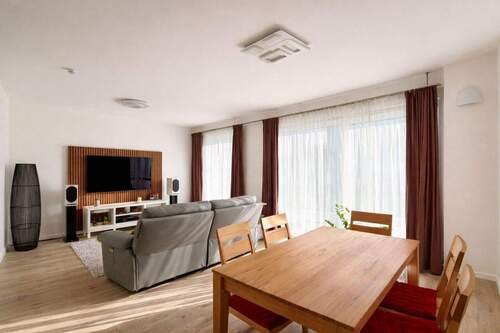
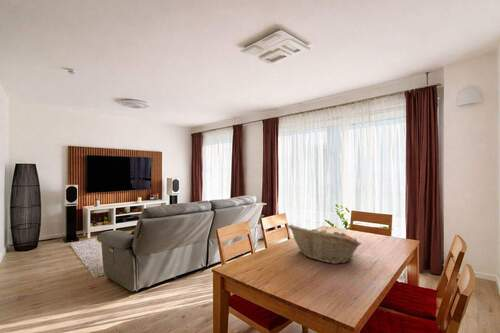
+ fruit basket [287,224,363,265]
